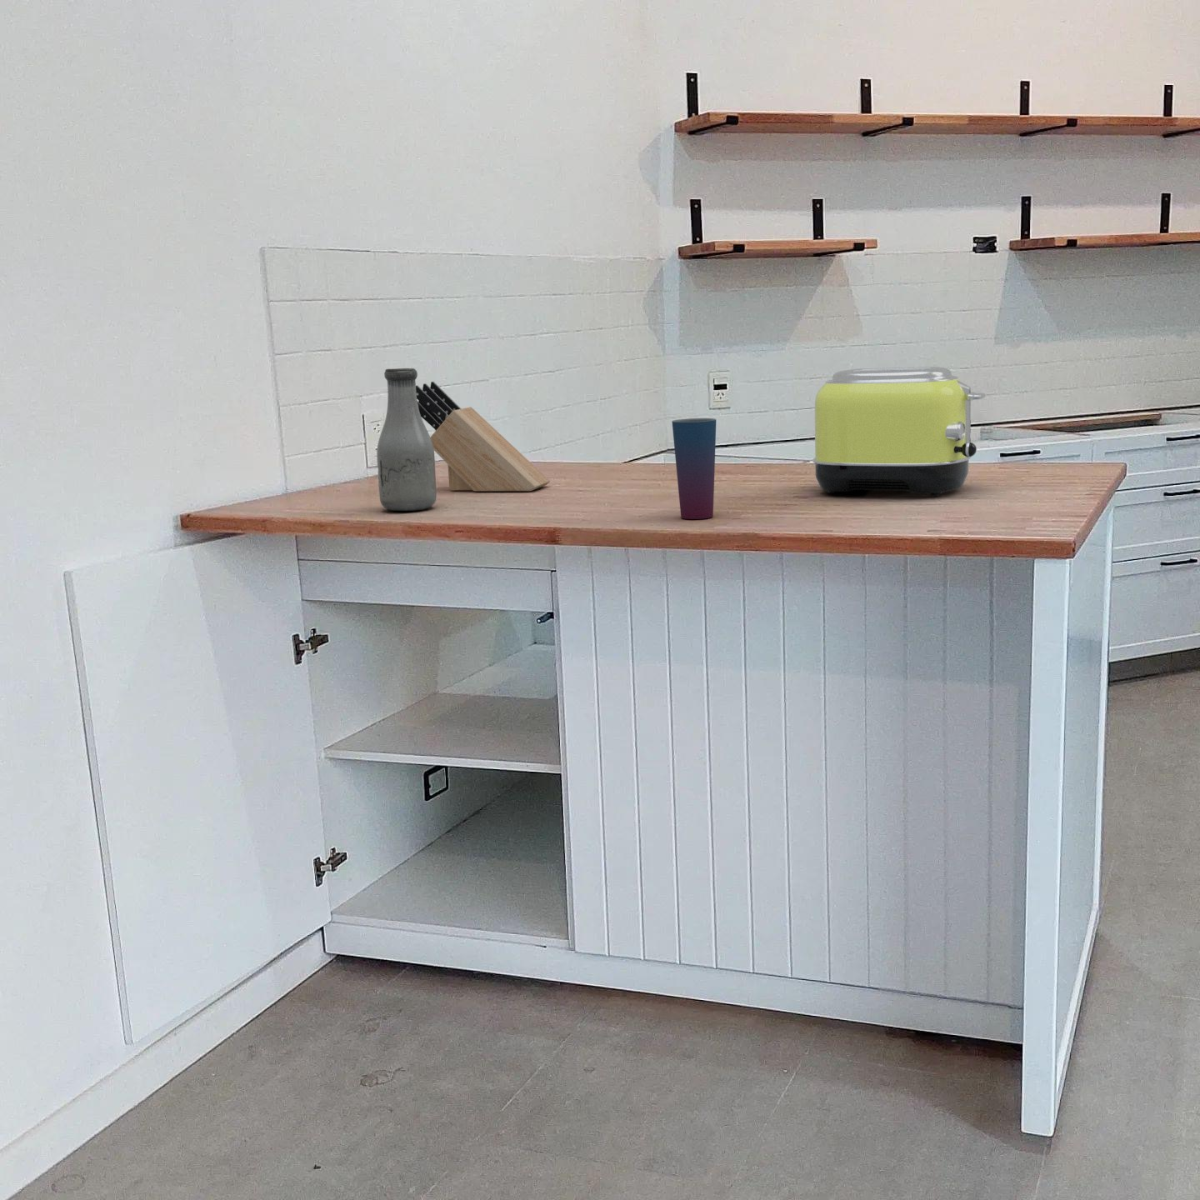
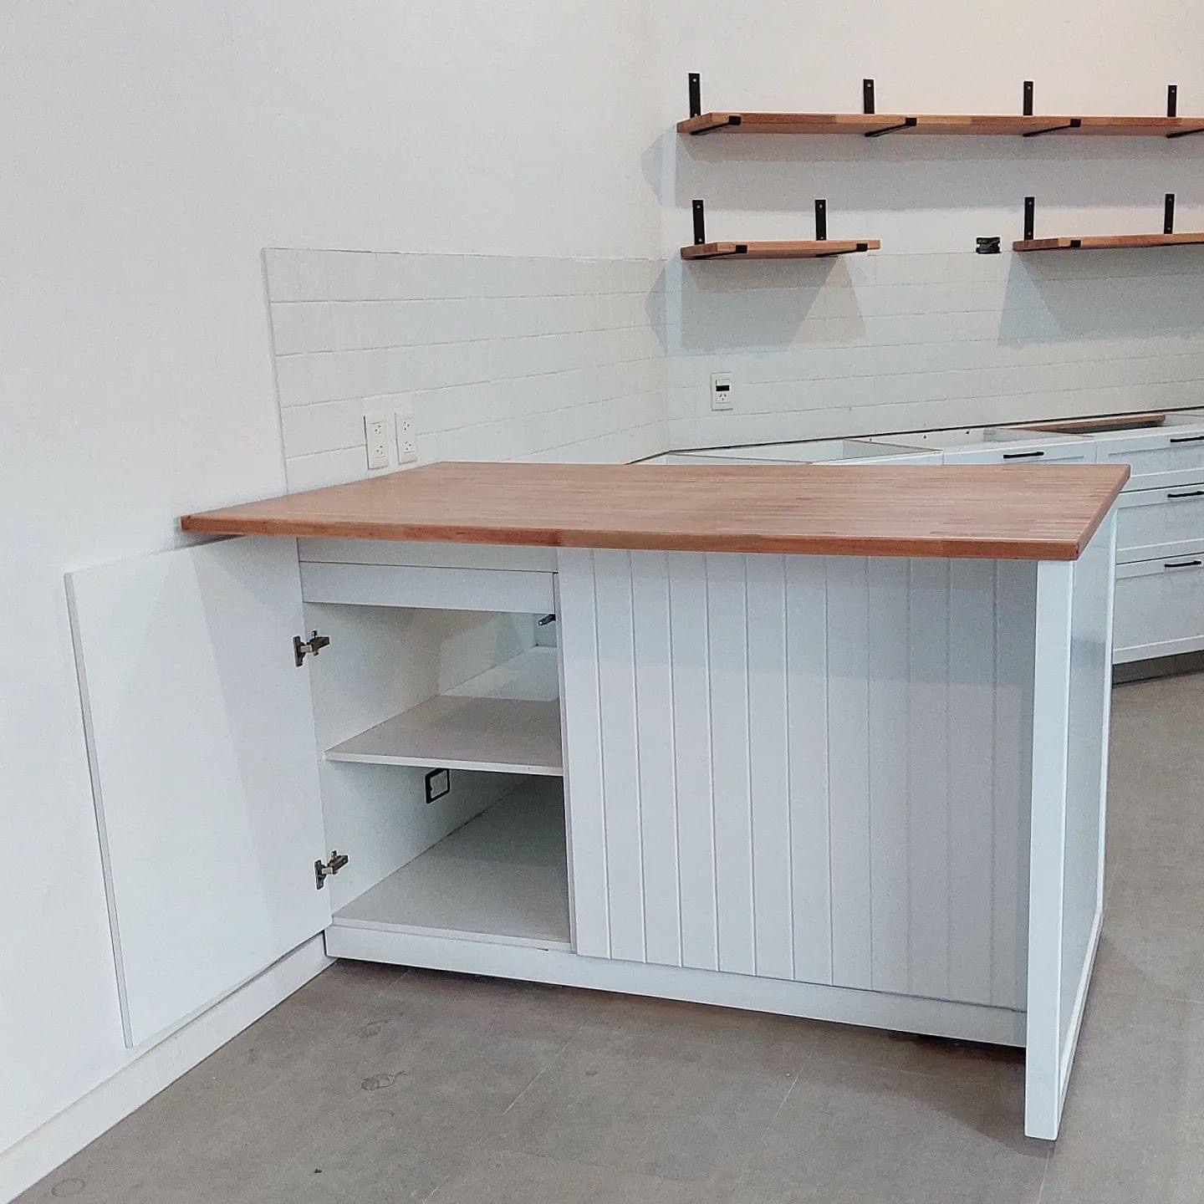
- cup [671,418,716,520]
- knife block [415,381,551,492]
- bottle [376,367,437,512]
- toaster [812,366,986,497]
